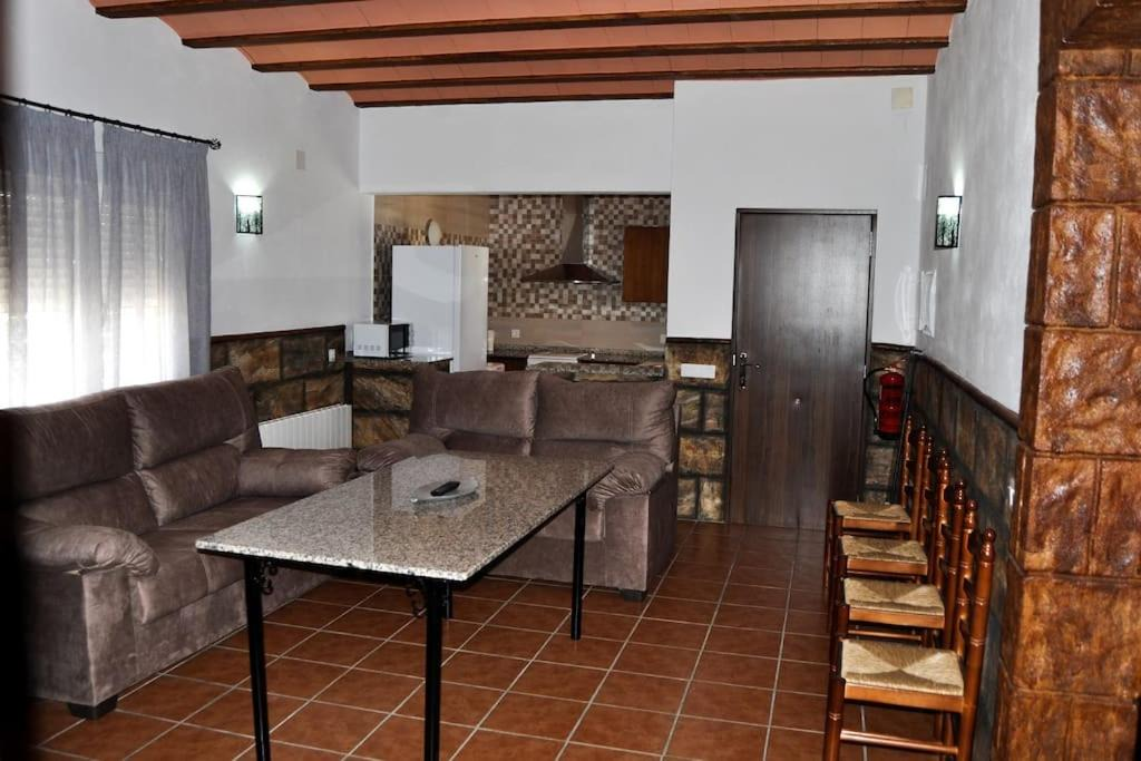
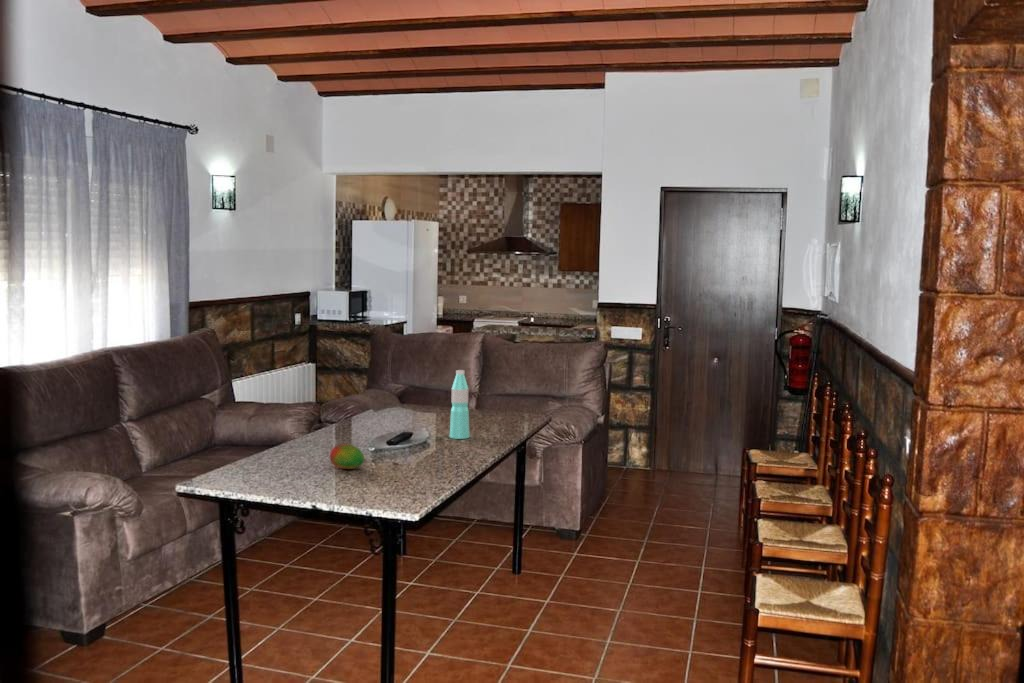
+ fruit [329,443,365,470]
+ water bottle [449,369,470,440]
